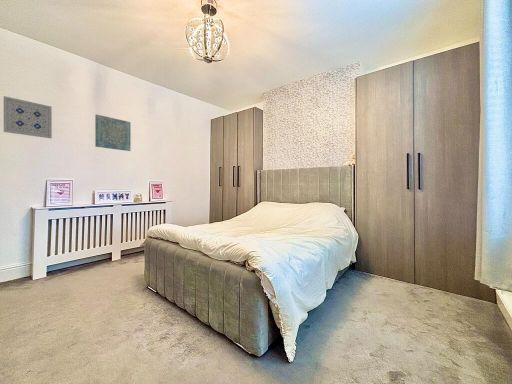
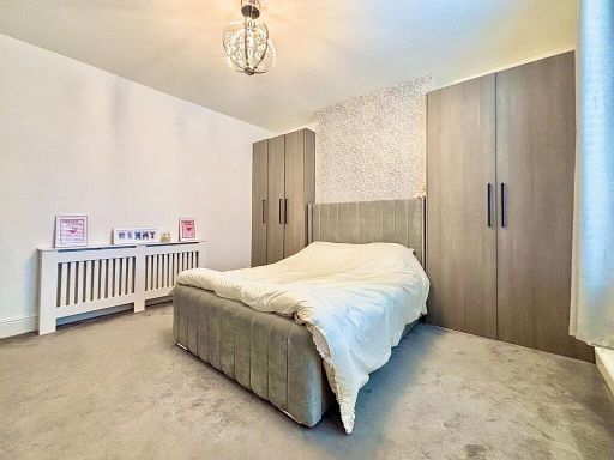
- wall art [3,95,53,139]
- wall art [94,113,132,152]
